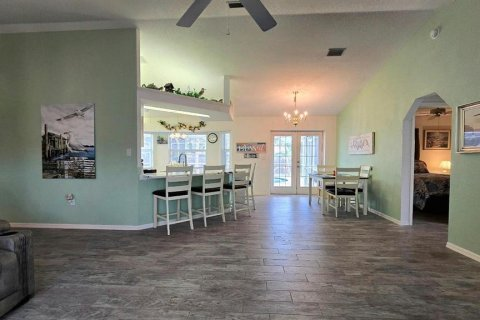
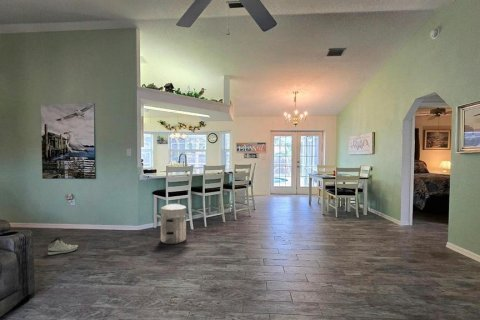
+ sneaker [47,237,79,256]
+ waste bin [160,202,187,245]
